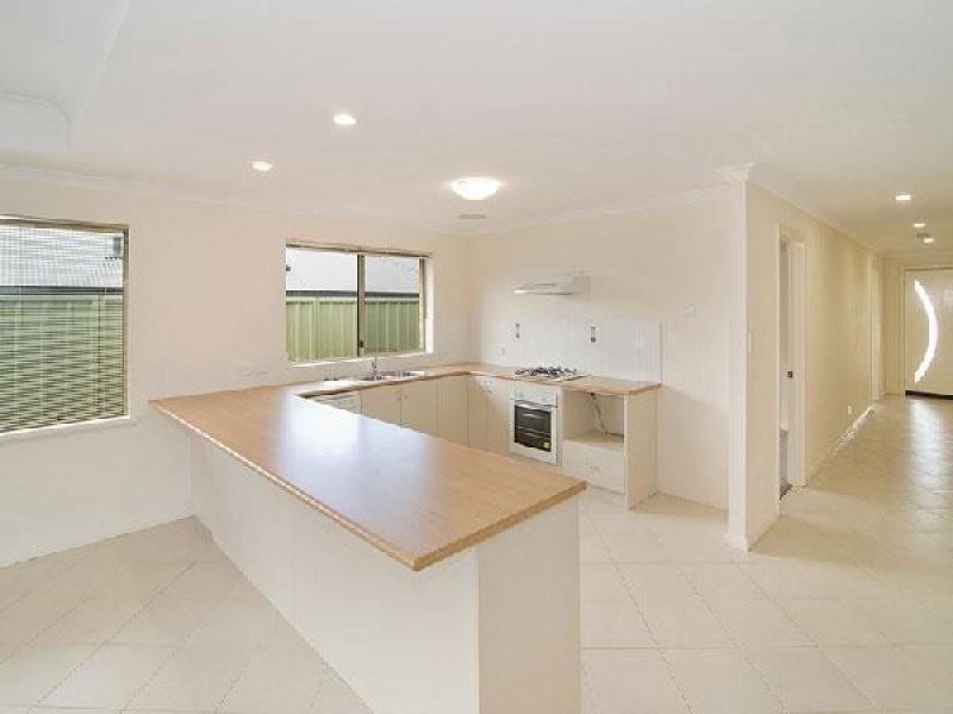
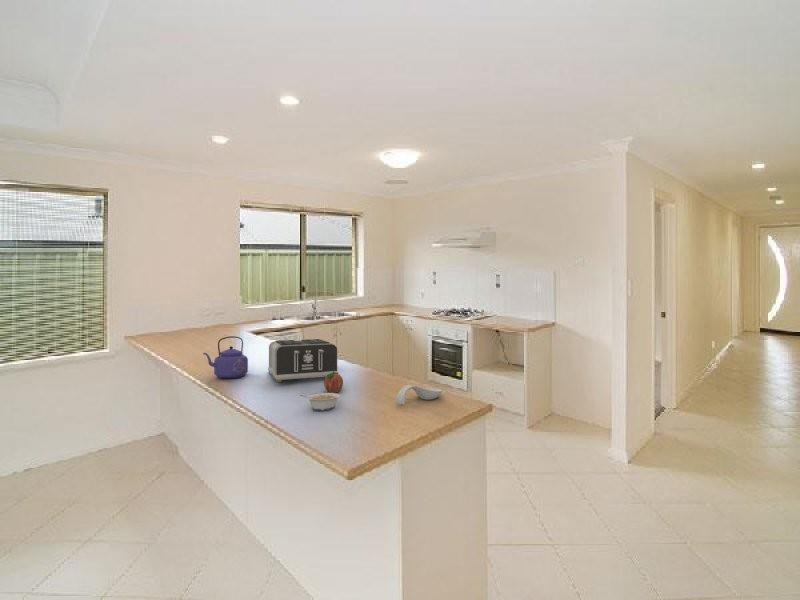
+ fruit [323,370,344,393]
+ spoon rest [395,384,443,406]
+ toaster [267,338,339,383]
+ legume [299,392,341,411]
+ kettle [202,335,249,379]
